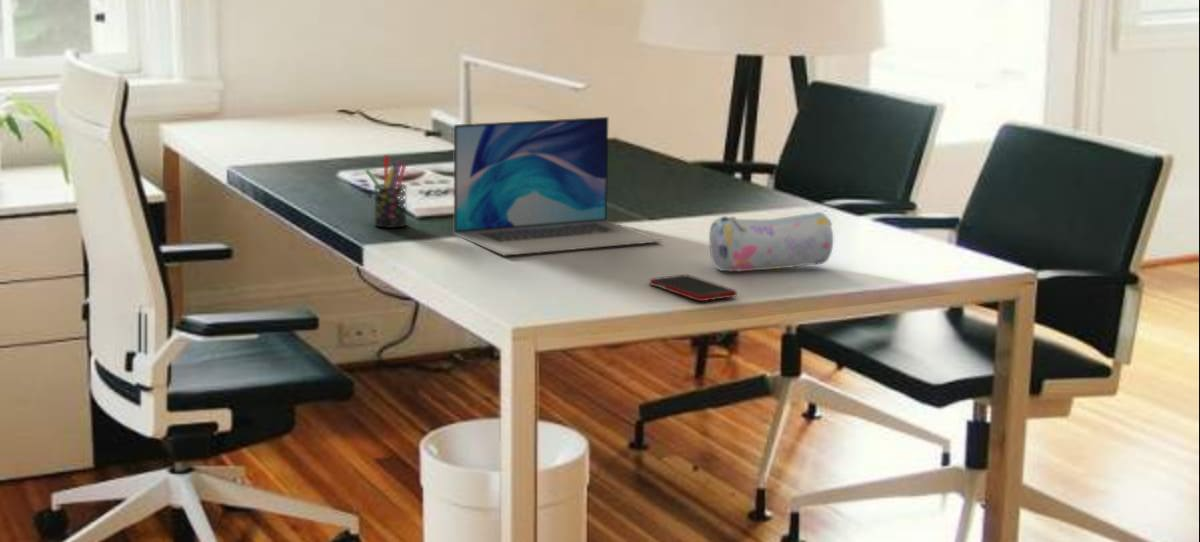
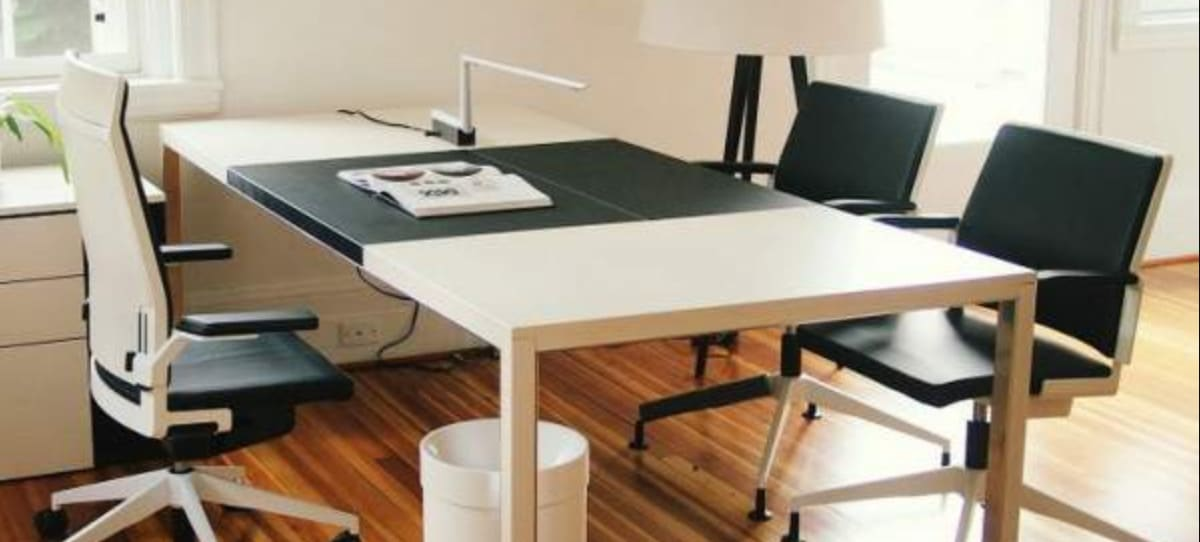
- laptop [453,116,663,257]
- pencil case [708,211,834,272]
- pen holder [364,154,408,229]
- cell phone [648,274,738,302]
